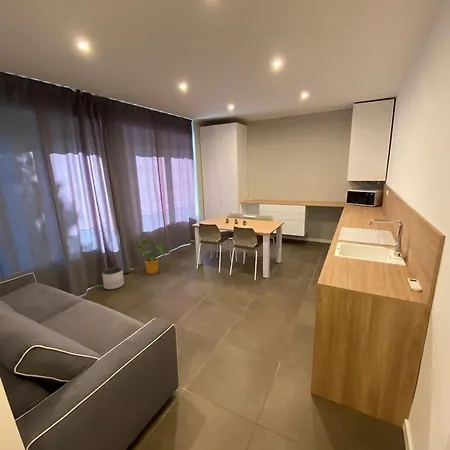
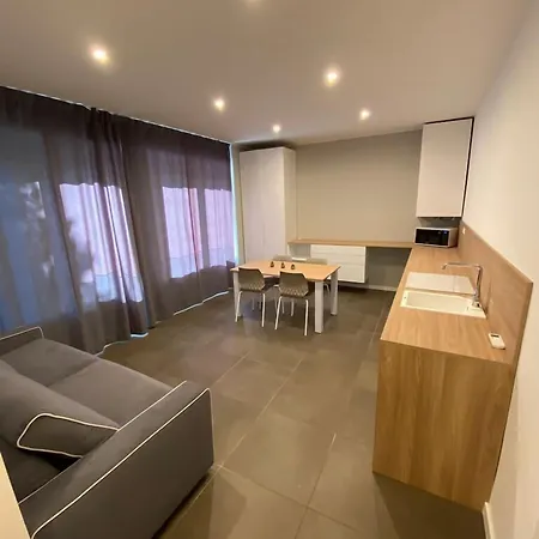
- house plant [133,237,165,275]
- planter [101,266,125,290]
